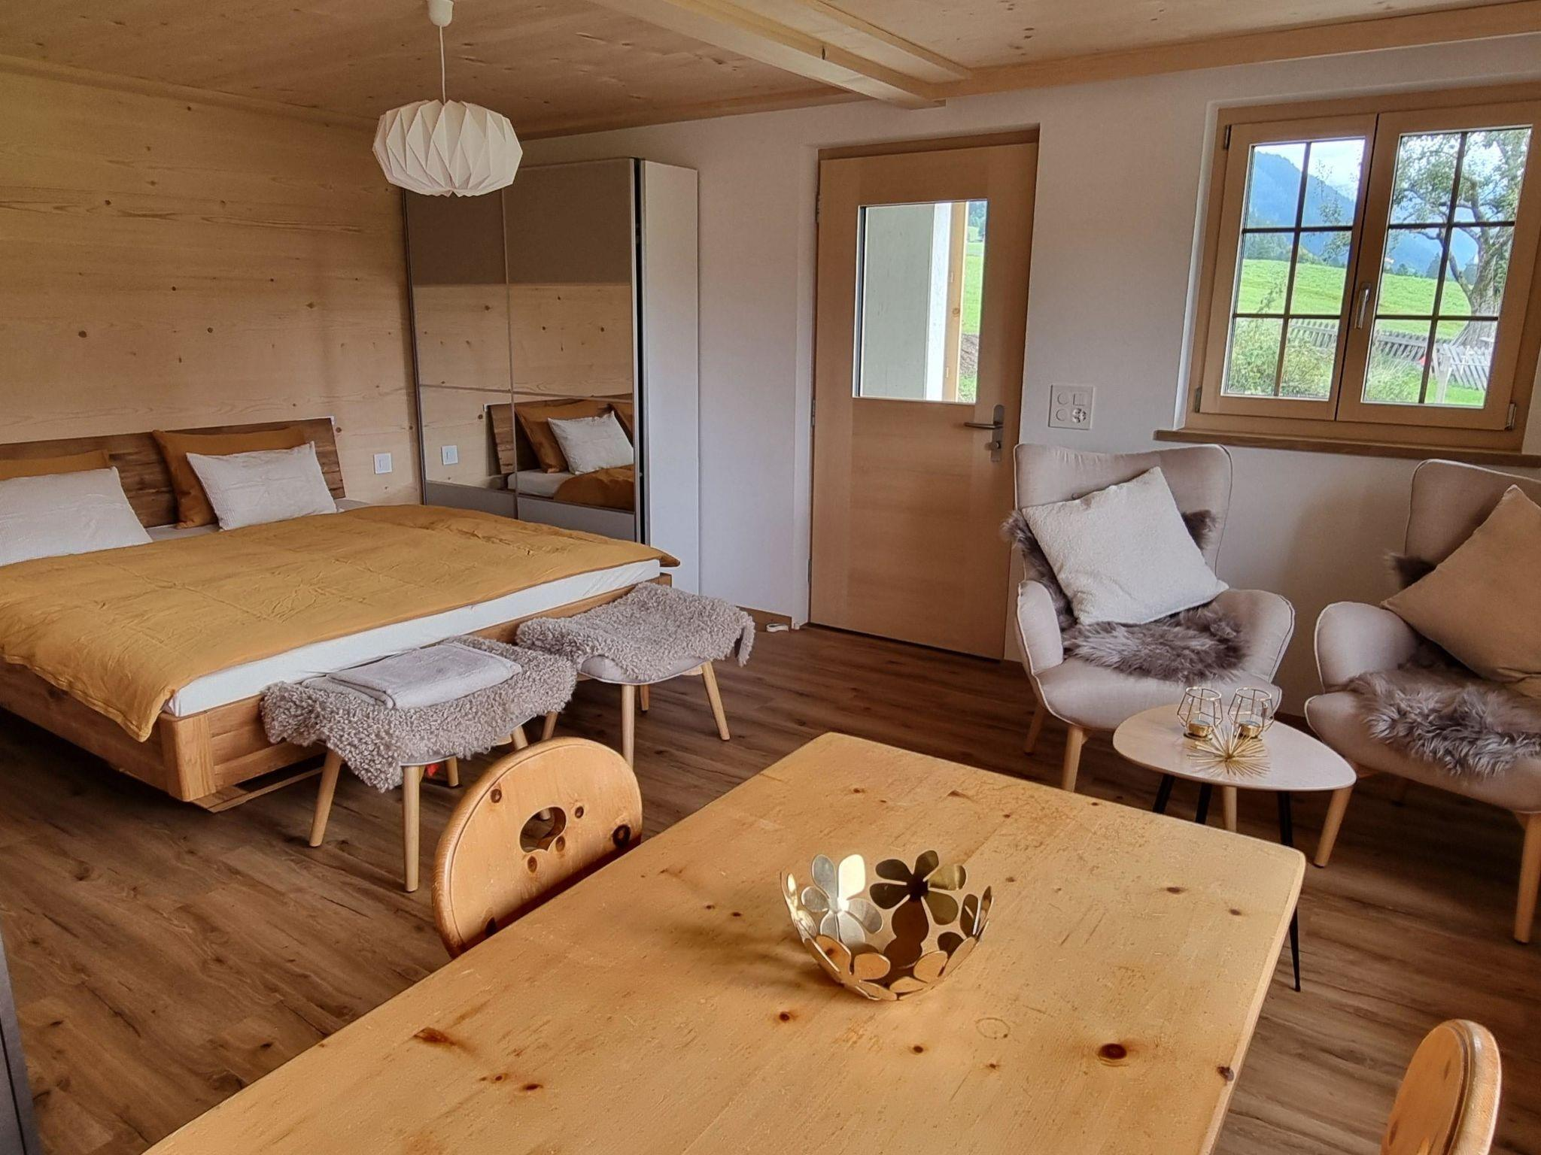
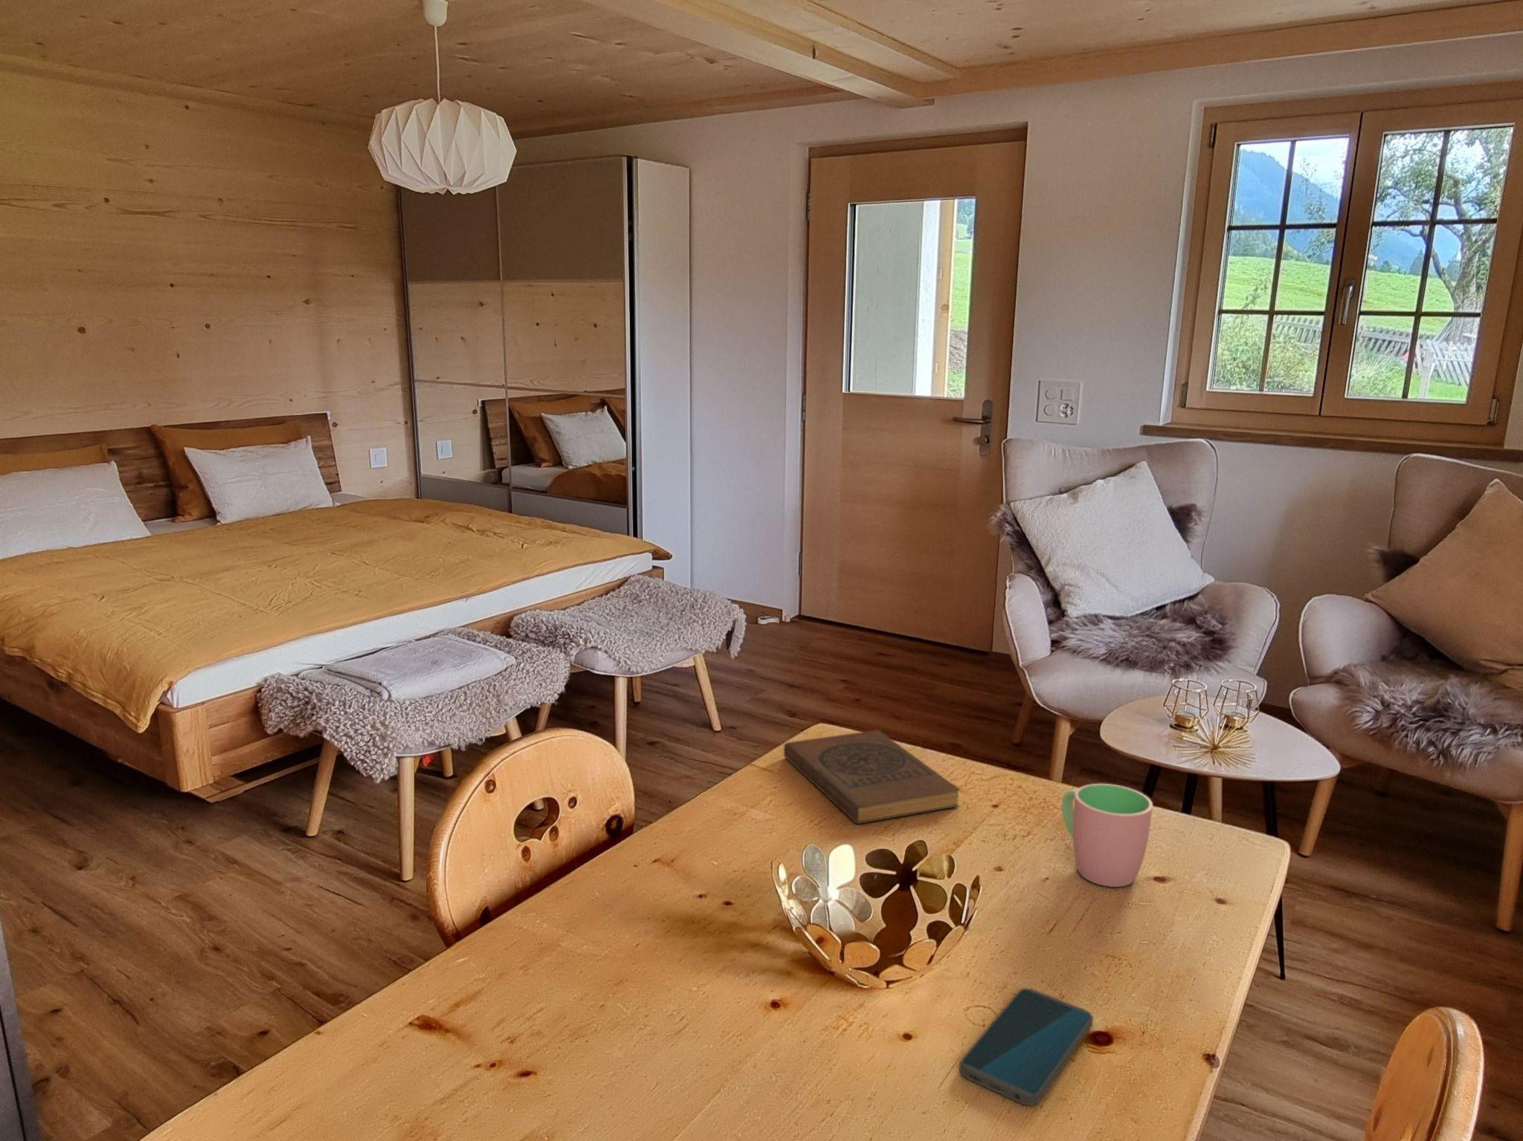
+ book [783,730,962,825]
+ smartphone [958,988,1094,1106]
+ cup [1061,783,1154,888]
